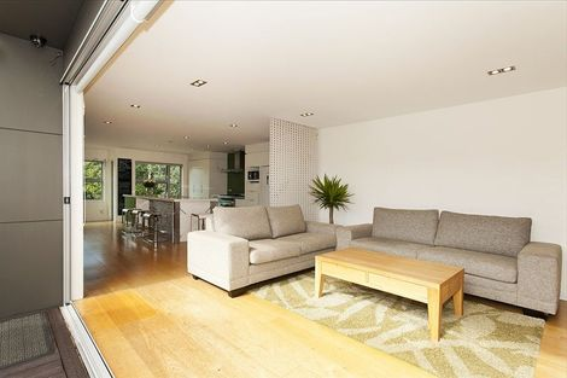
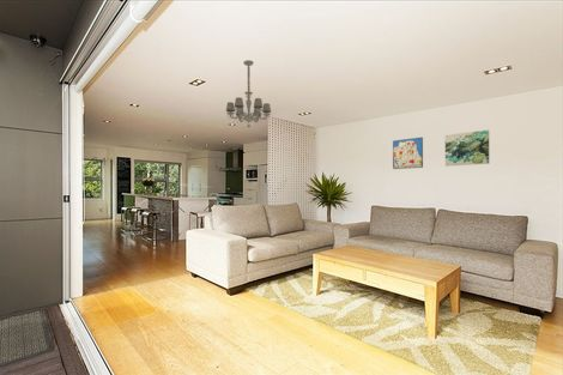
+ chandelier [225,59,272,128]
+ wall art [444,129,490,168]
+ wall art [392,137,424,170]
